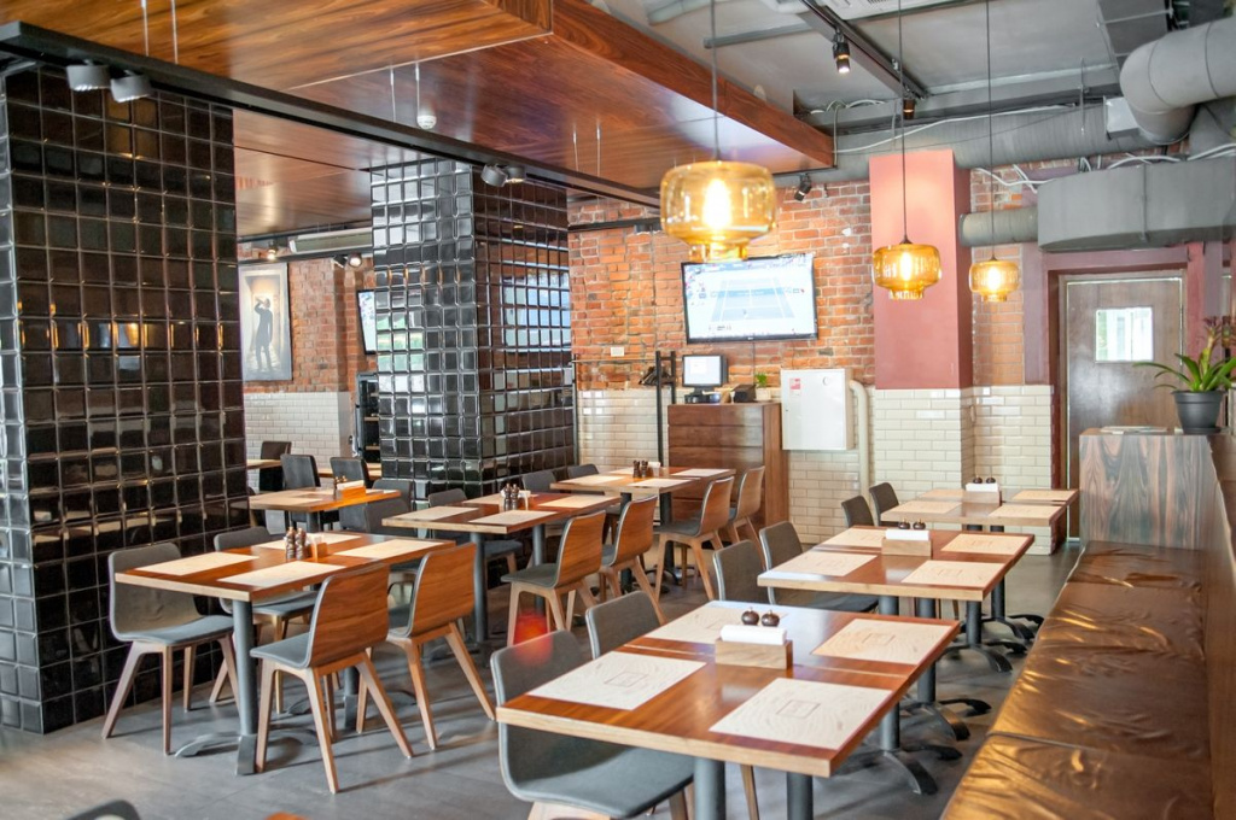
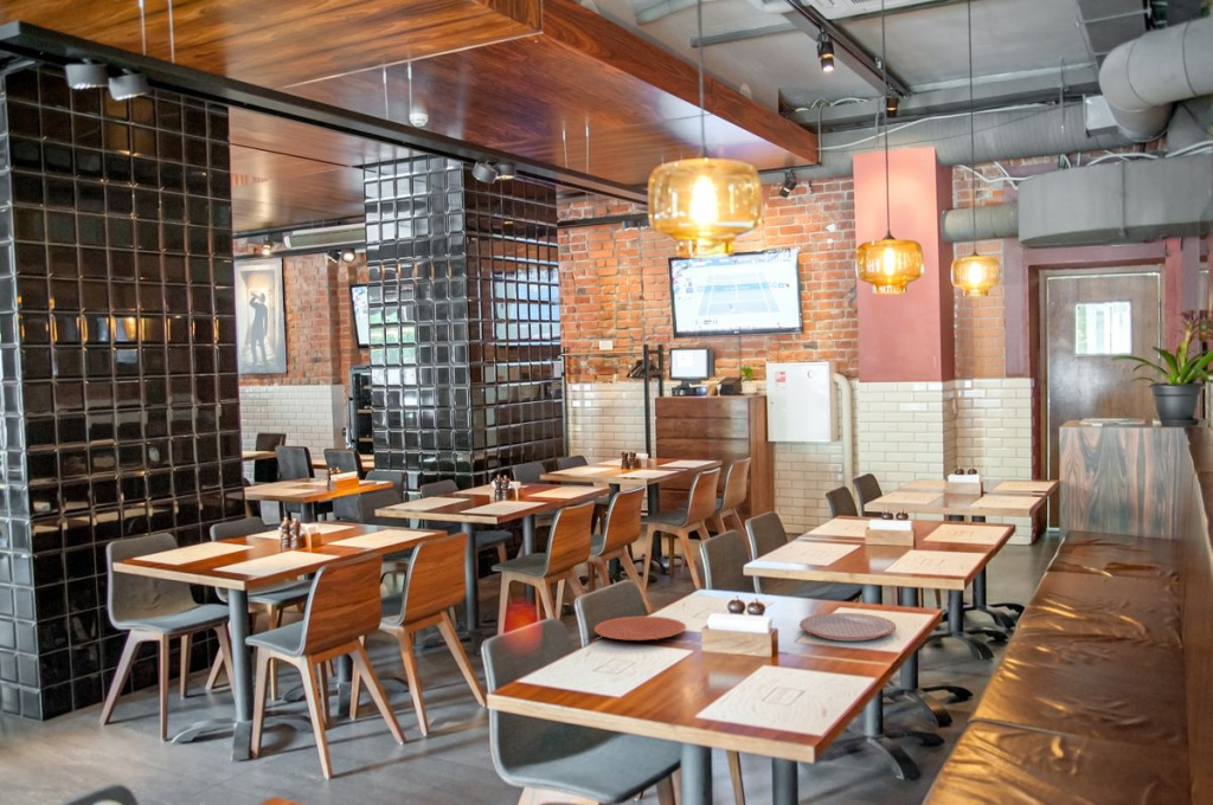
+ plate [593,614,687,642]
+ plate [798,612,898,642]
